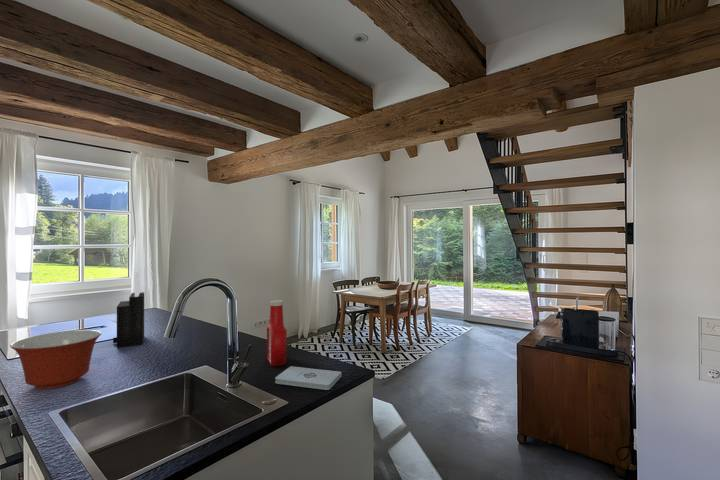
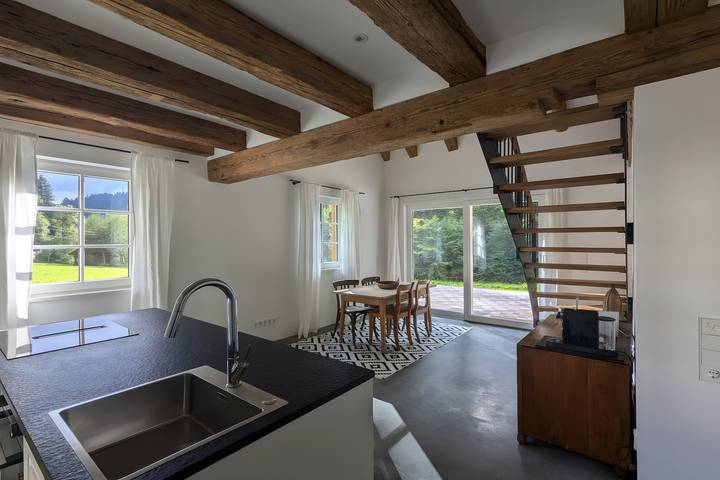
- mixing bowl [9,329,102,390]
- soap bottle [266,299,288,367]
- notepad [274,365,343,391]
- knife block [112,270,145,348]
